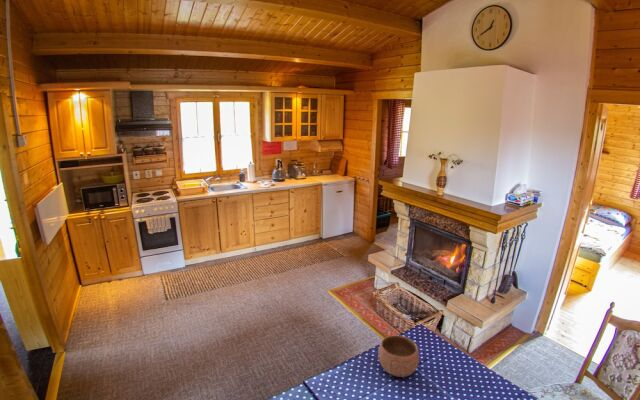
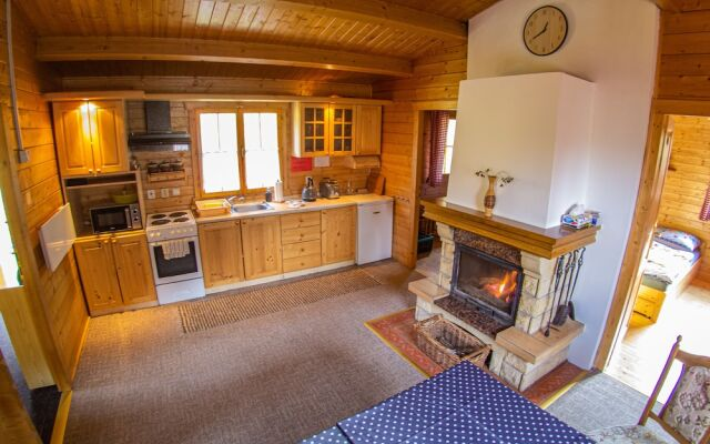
- bowl [377,334,420,378]
